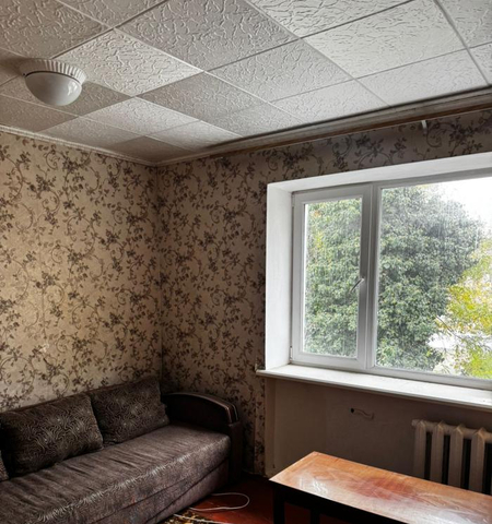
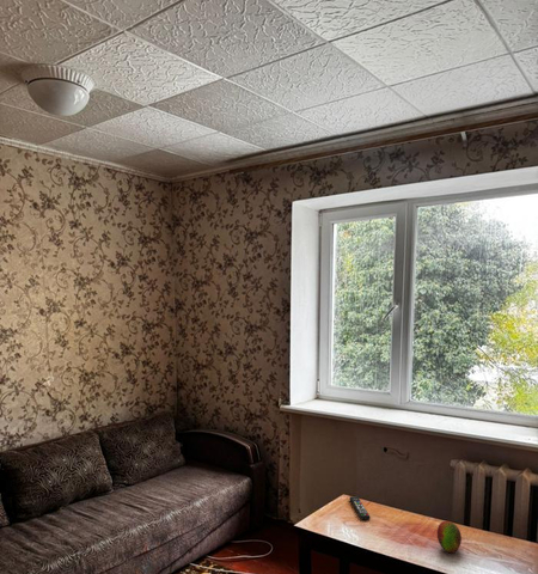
+ fruit [436,520,463,554]
+ remote control [348,495,372,520]
